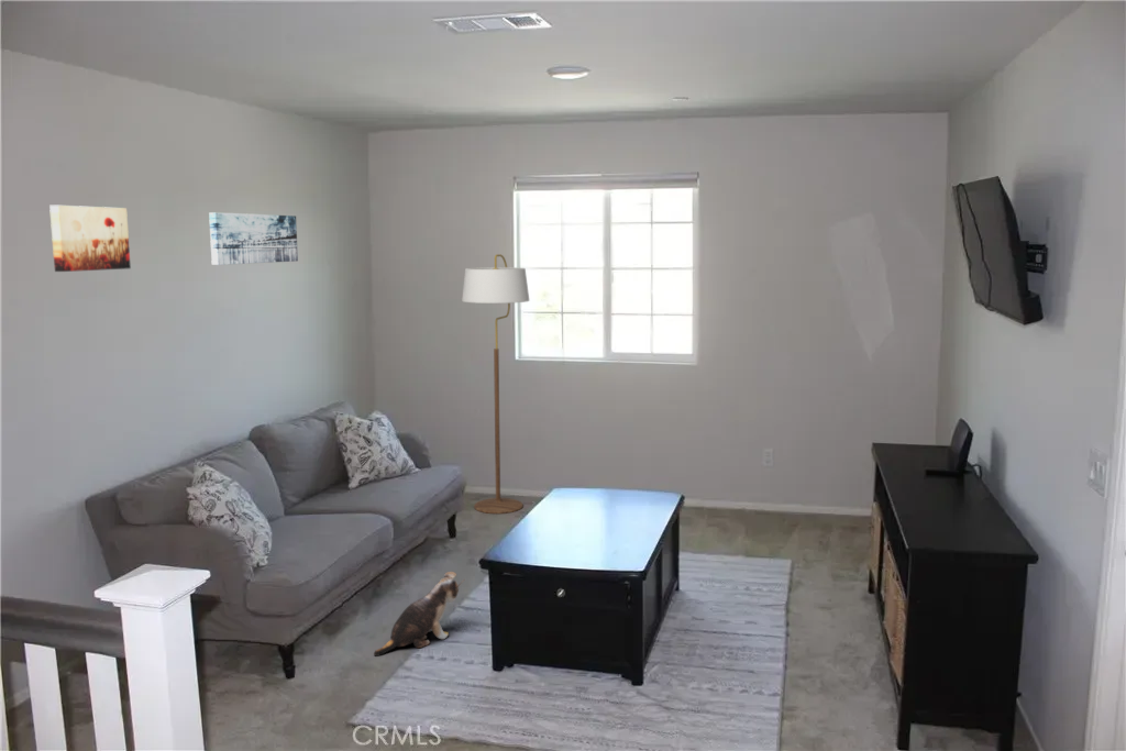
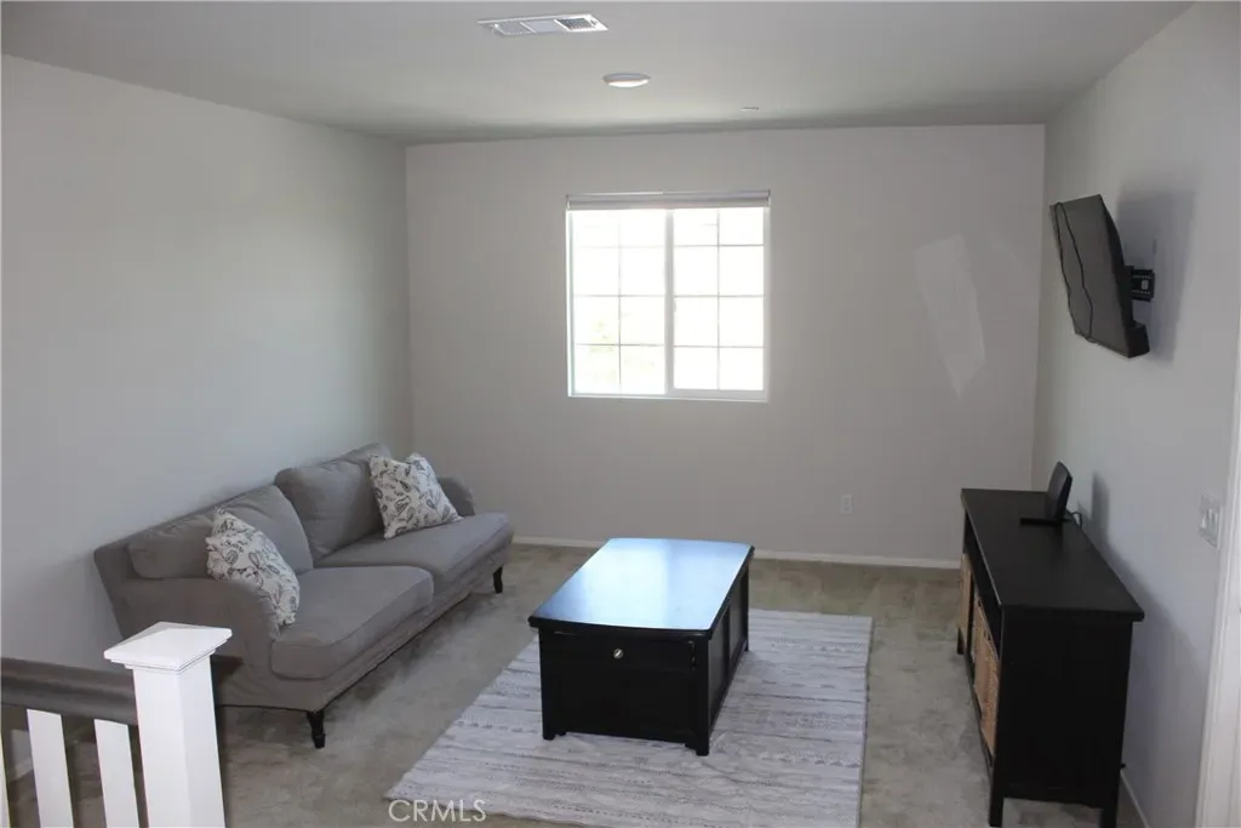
- wall art [48,205,132,273]
- plush toy [373,571,465,658]
- wall art [208,211,299,266]
- floor lamp [461,253,530,515]
